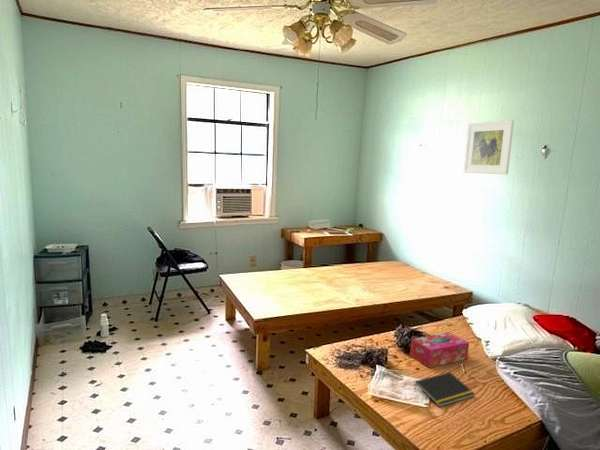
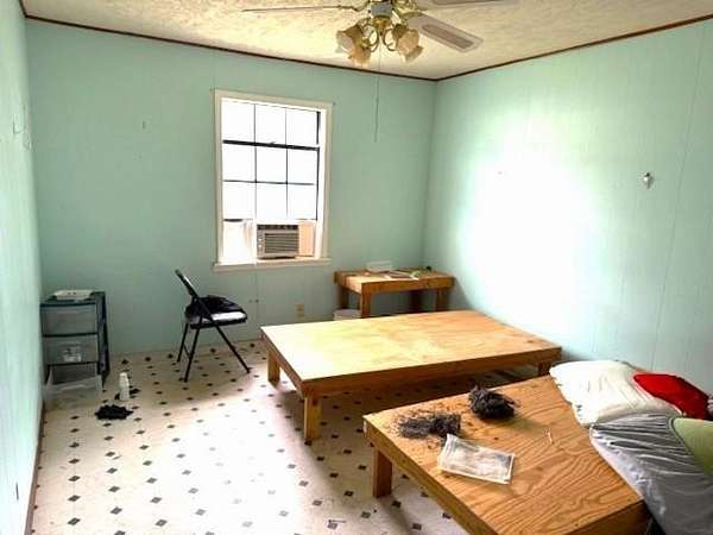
- tissue box [409,331,470,368]
- notepad [413,371,476,408]
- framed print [462,119,515,175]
